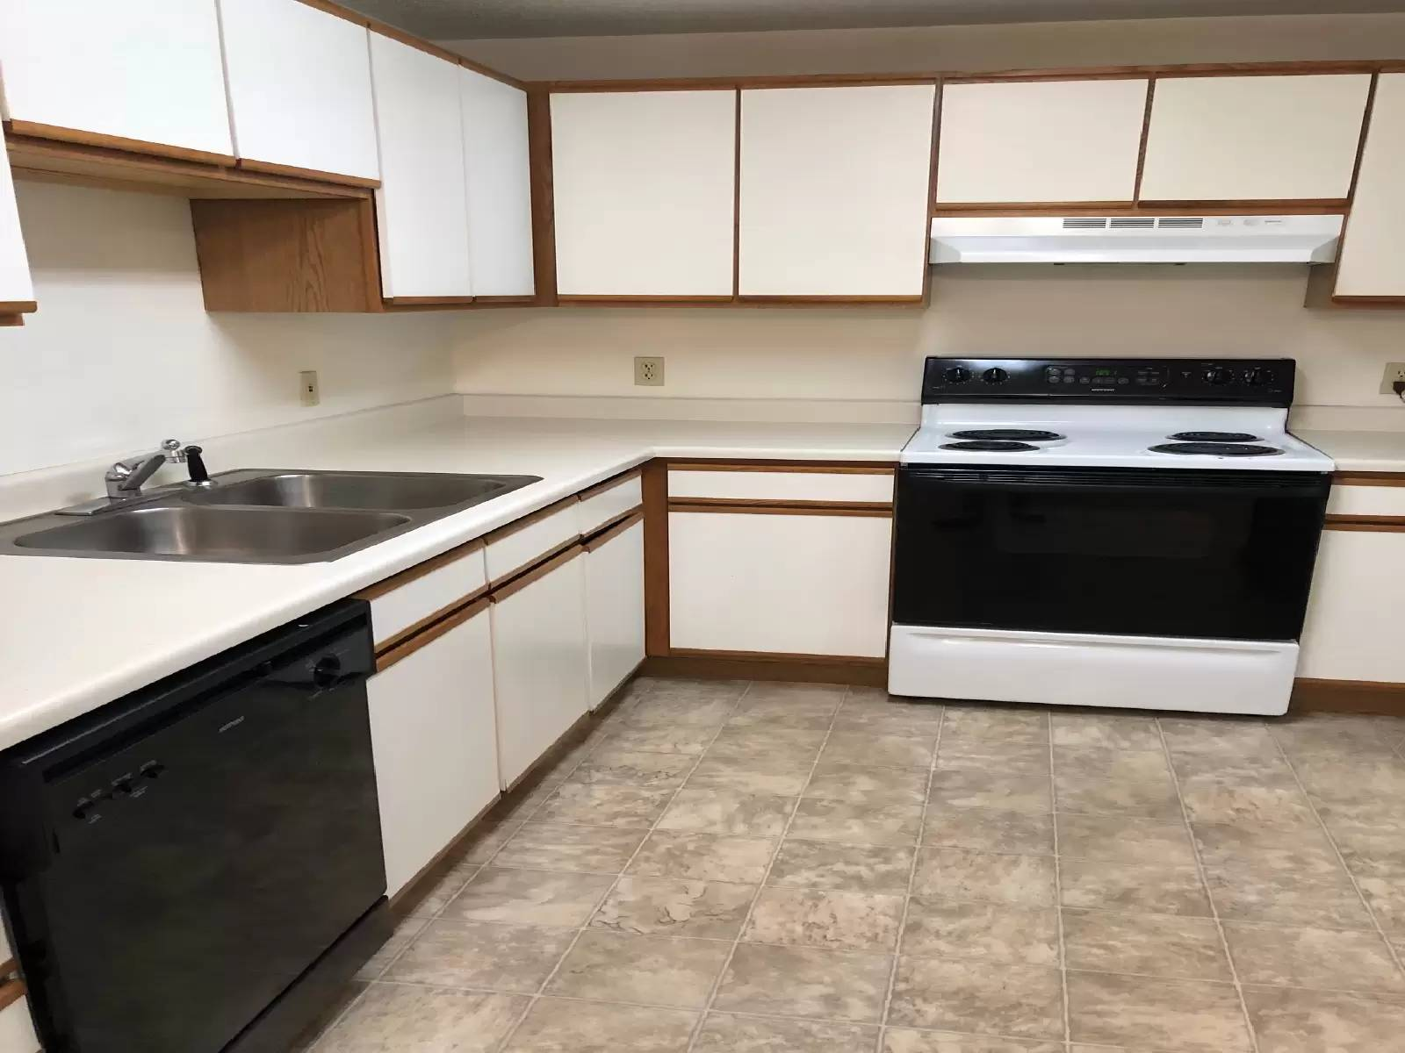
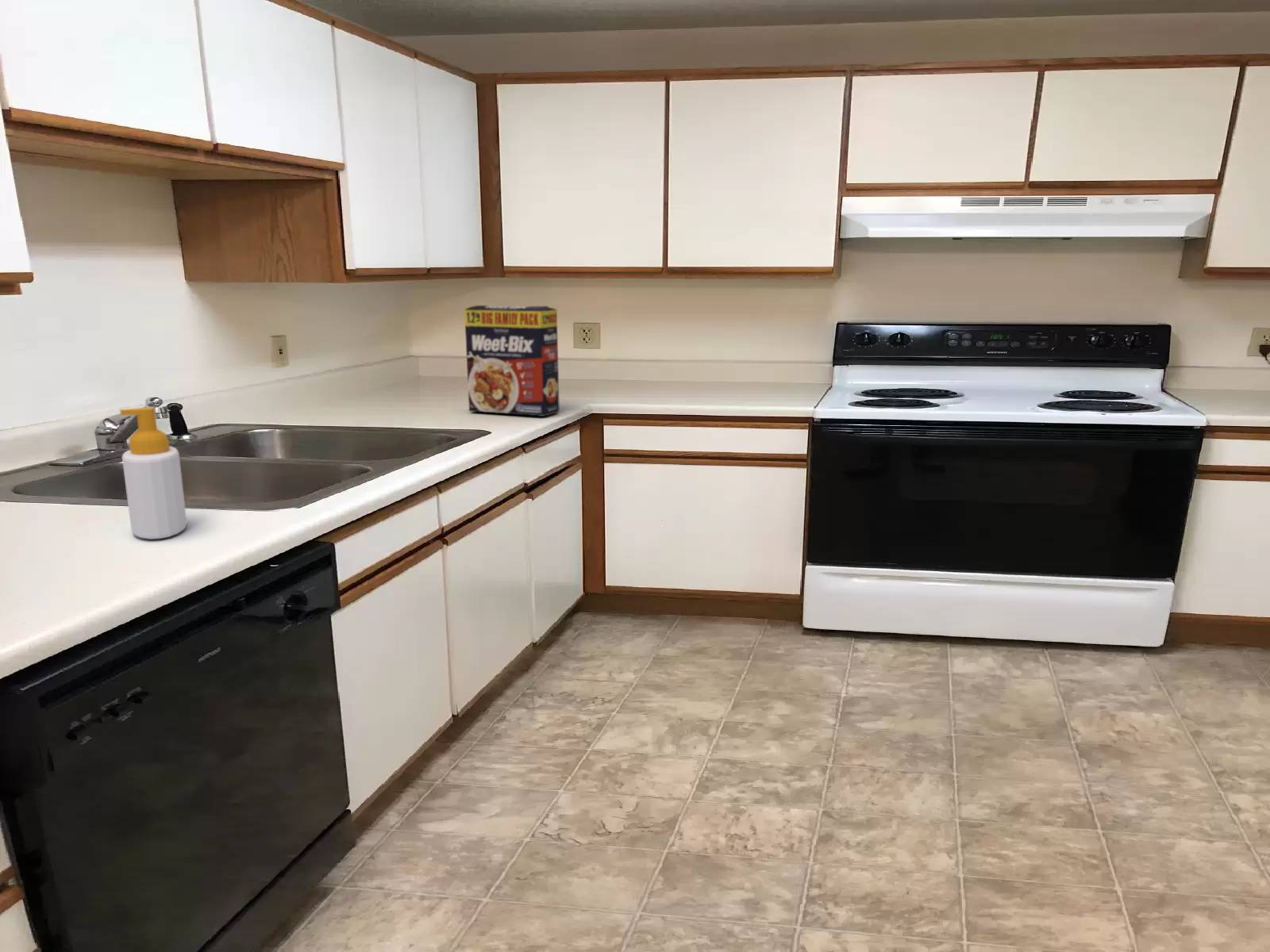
+ soap bottle [119,407,187,540]
+ cereal box [464,305,560,417]
